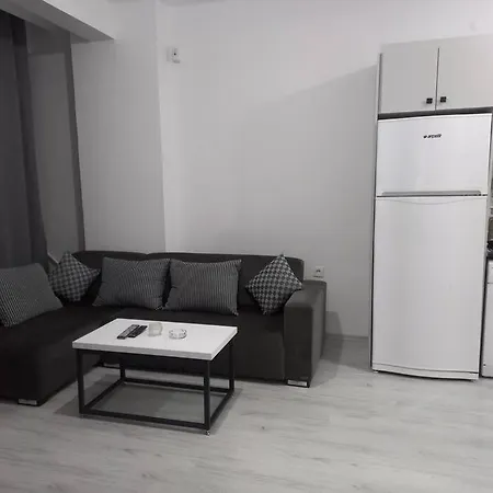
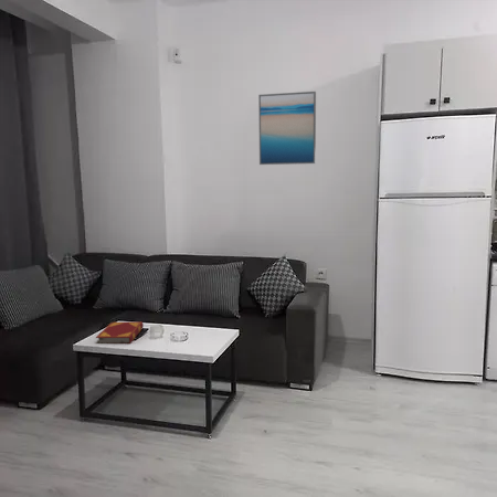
+ hardback book [95,321,145,345]
+ wall art [257,91,317,166]
